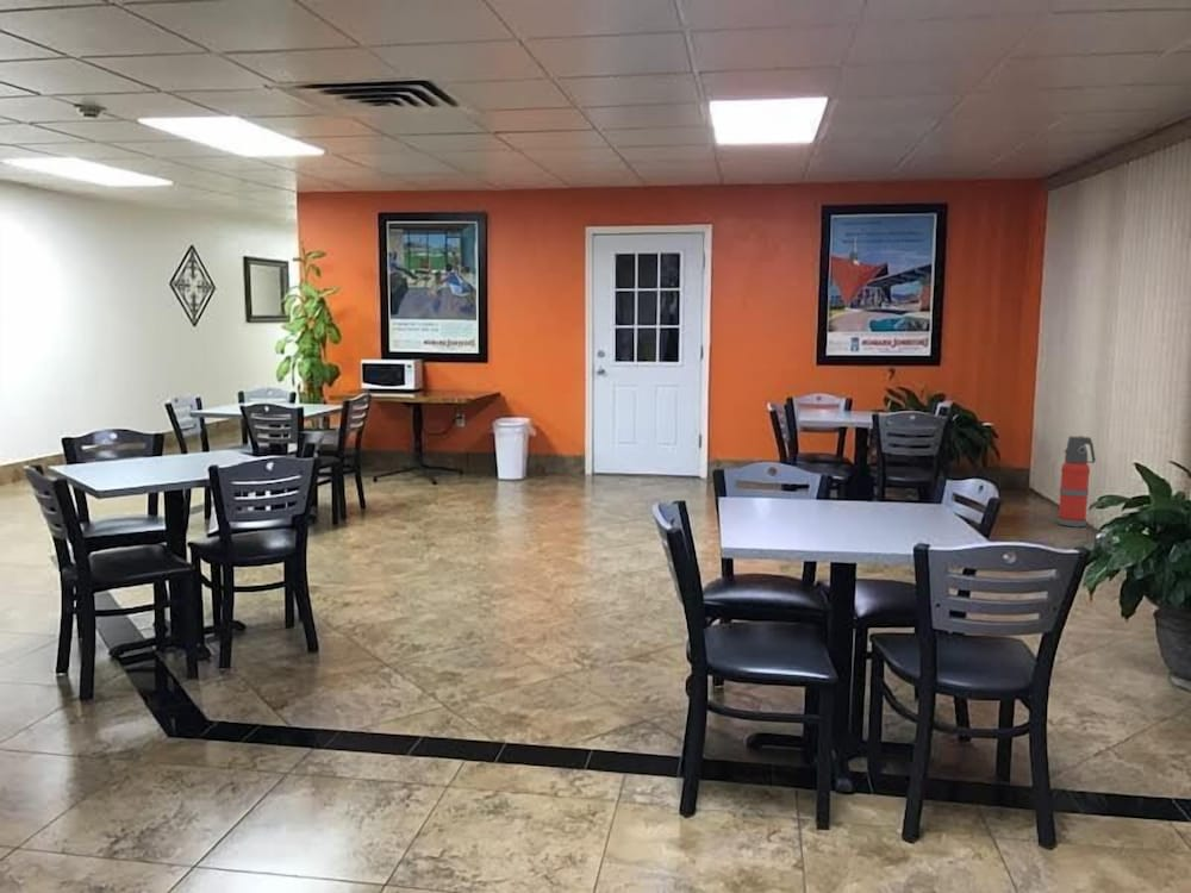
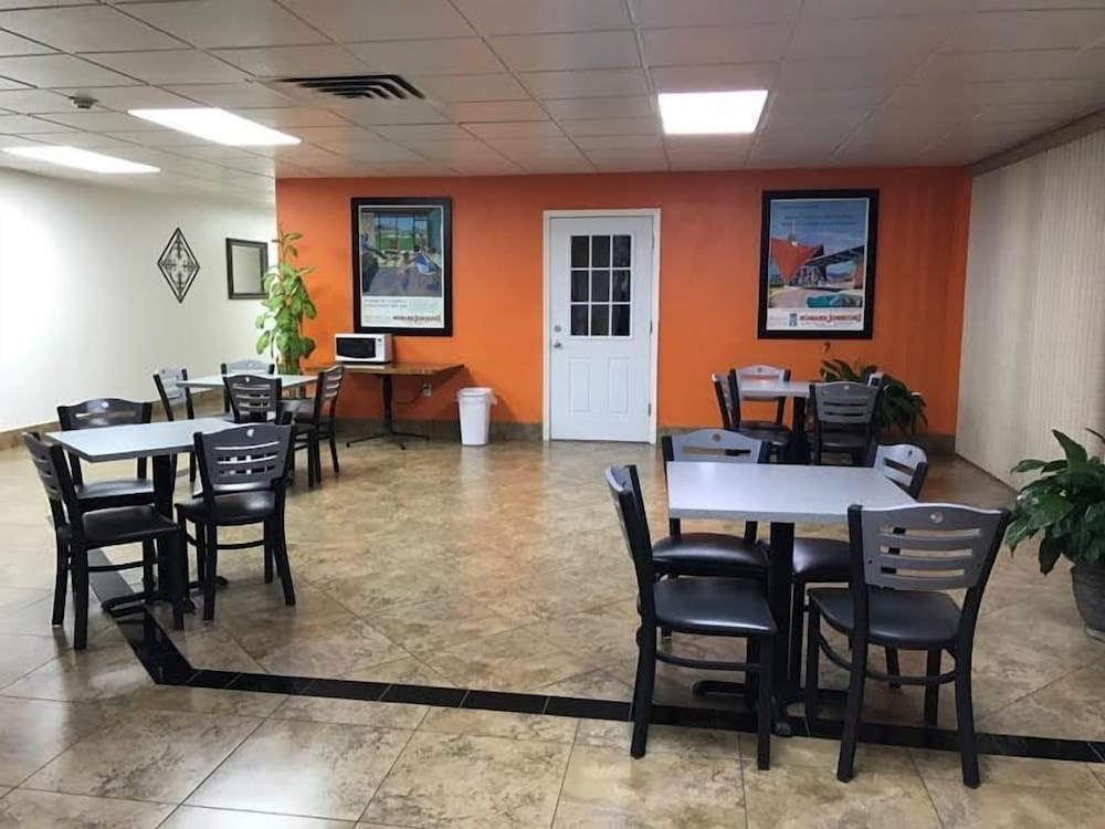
- fire extinguisher [1056,435,1097,529]
